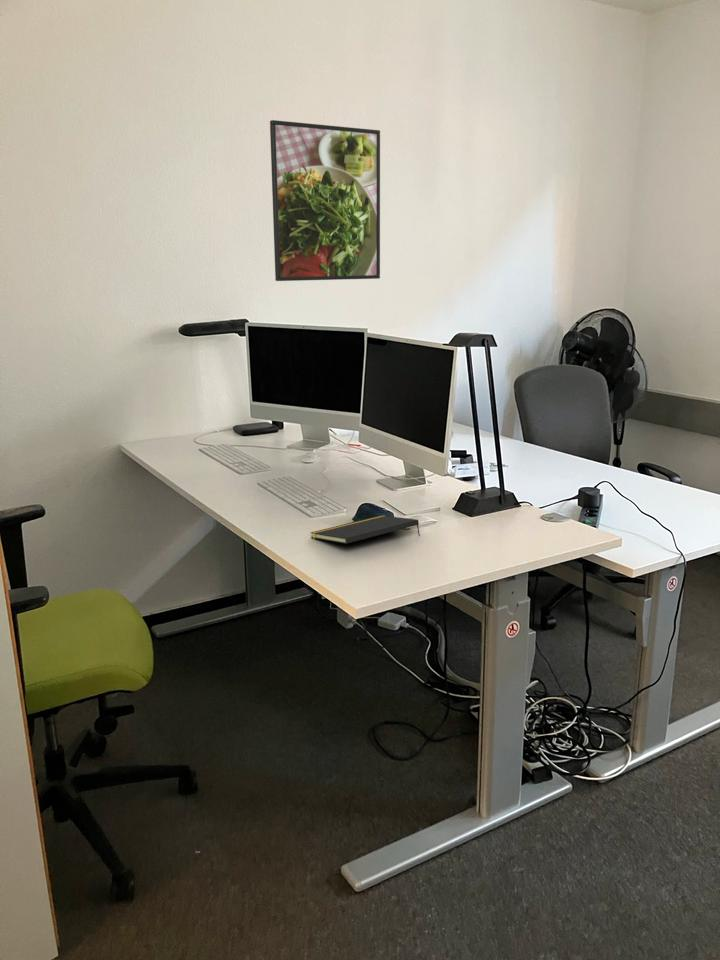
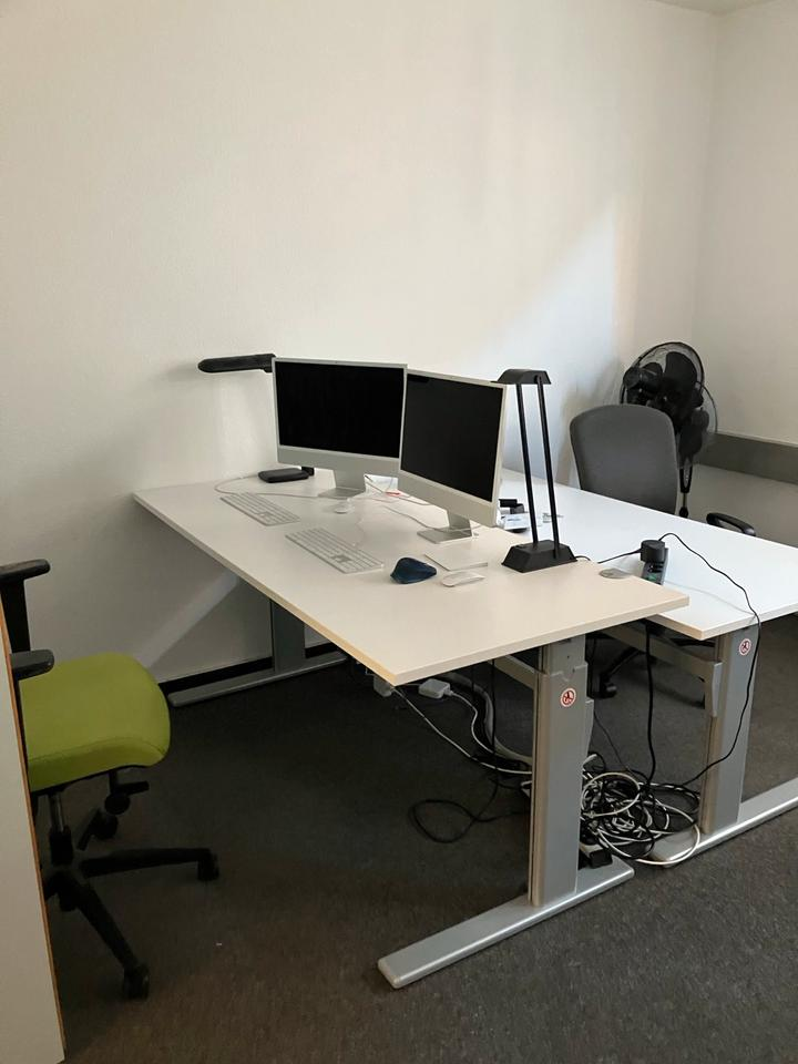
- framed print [269,119,381,282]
- notepad [310,514,421,545]
